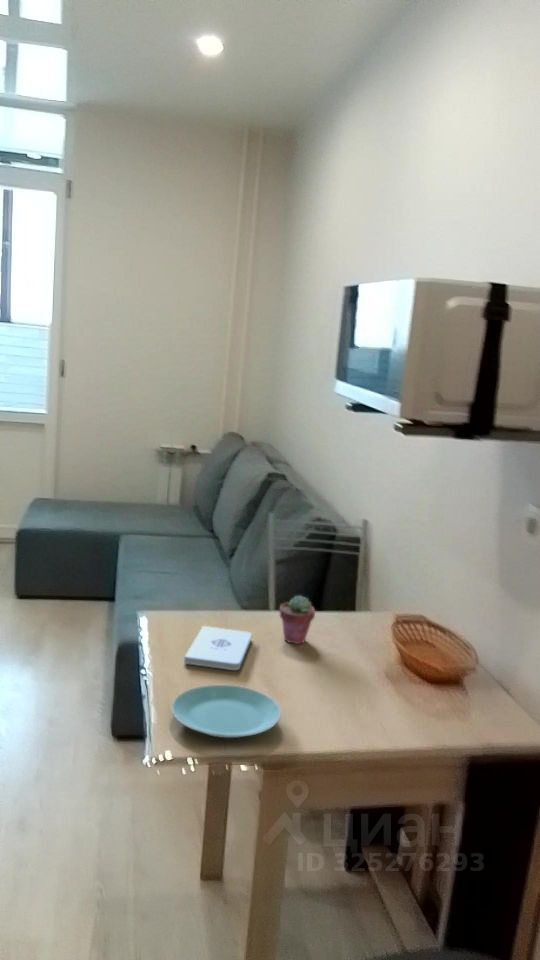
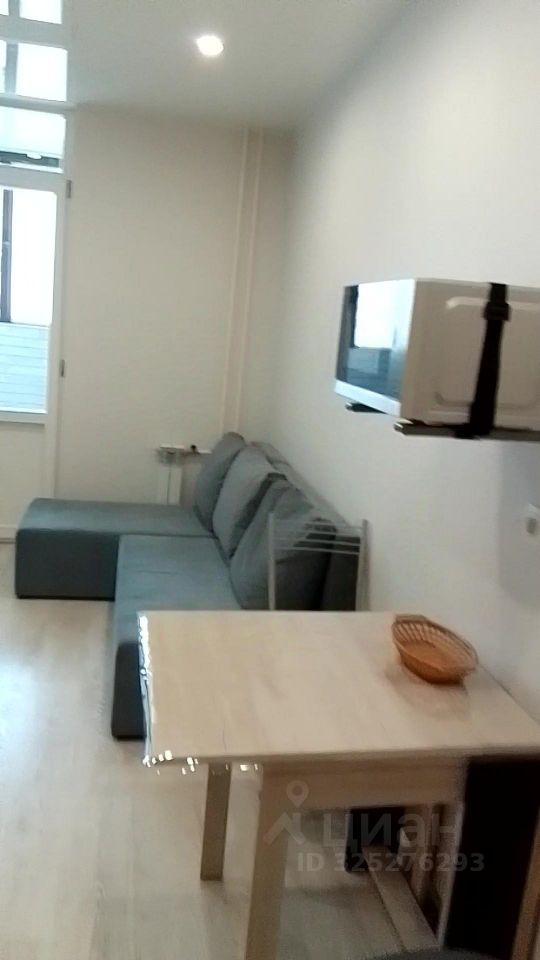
- notepad [183,625,253,671]
- plate [170,684,282,739]
- potted succulent [279,594,316,645]
